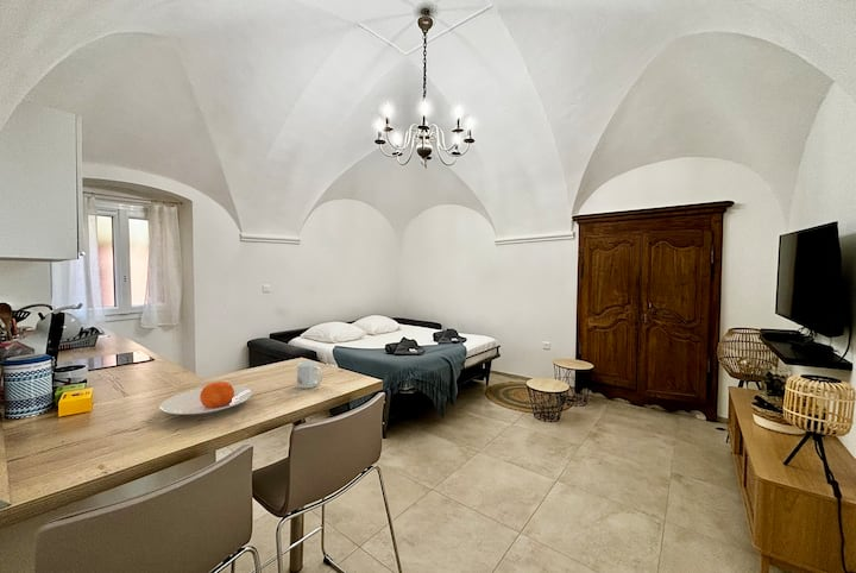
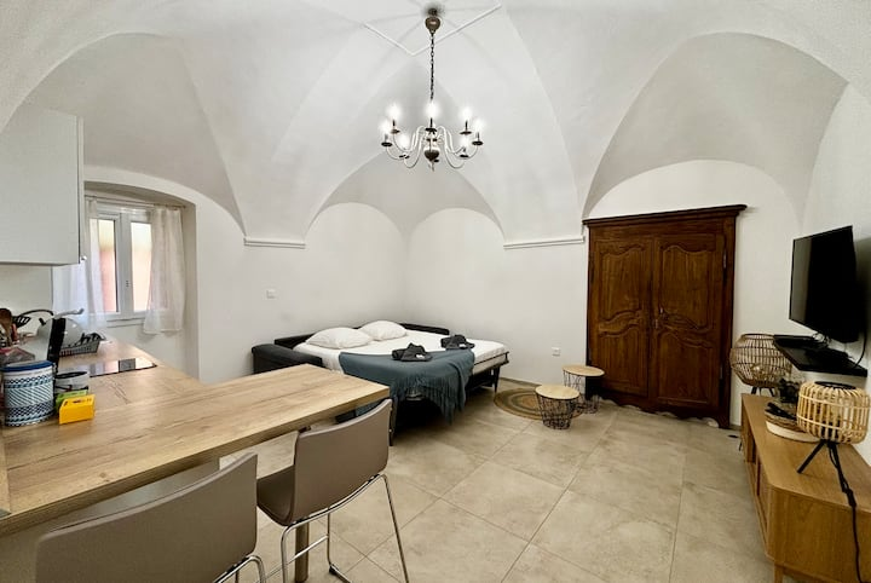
- plate [158,380,253,416]
- mug [296,360,323,390]
